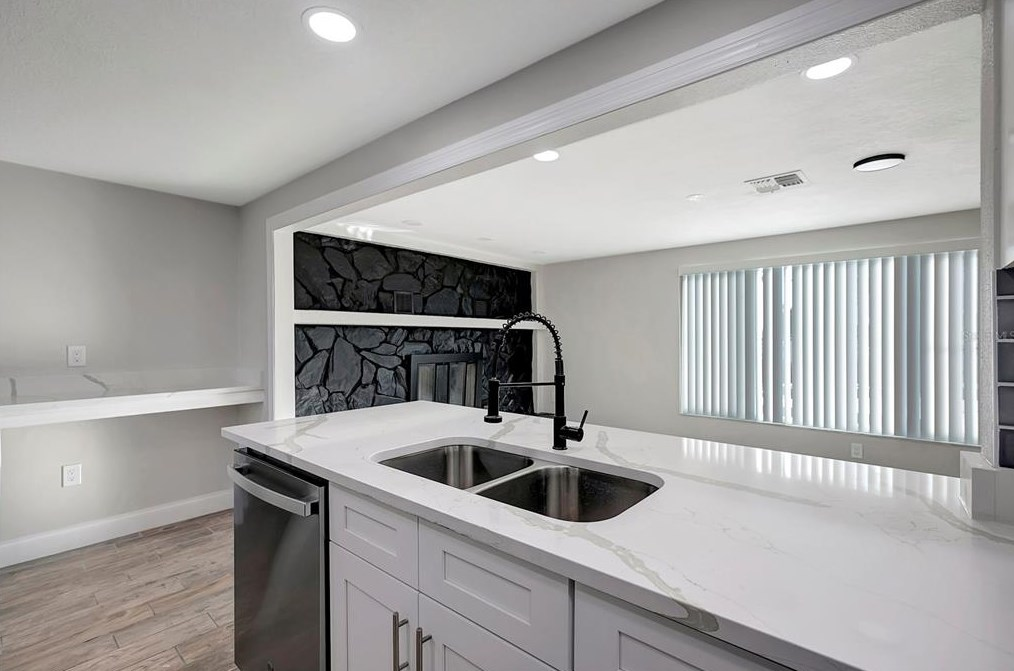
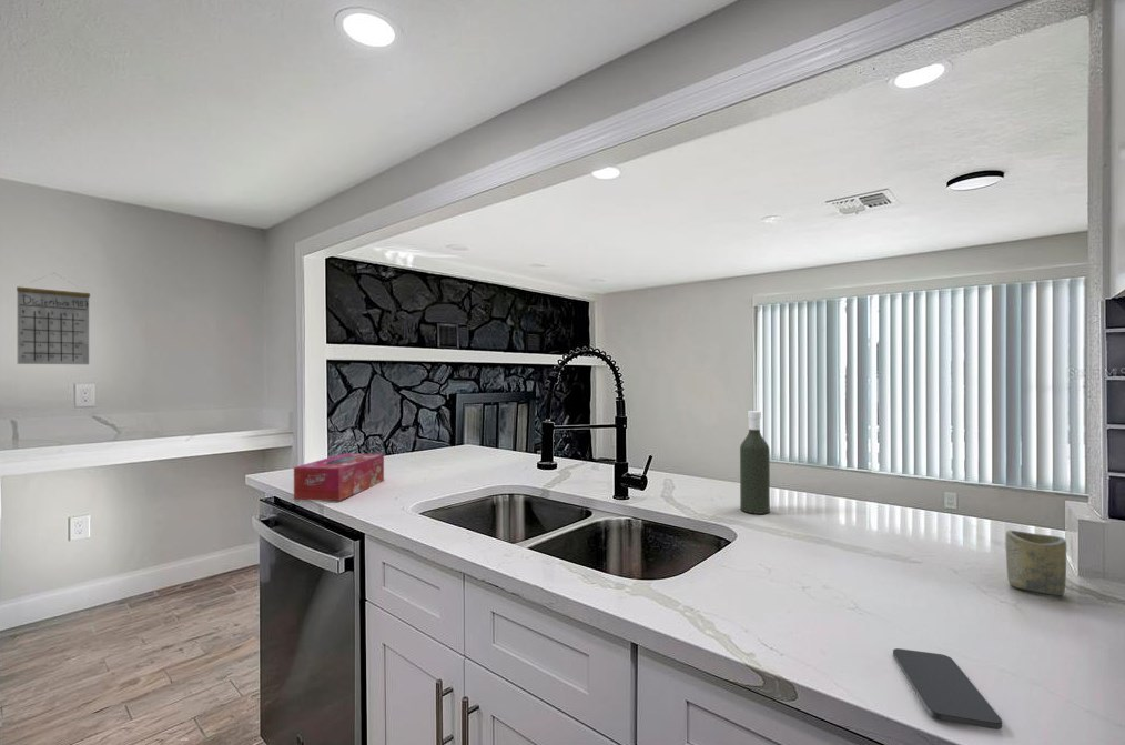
+ smartphone [892,647,1003,731]
+ cup [1005,530,1067,596]
+ tissue box [293,452,385,502]
+ bottle [739,410,771,515]
+ calendar [16,272,91,365]
